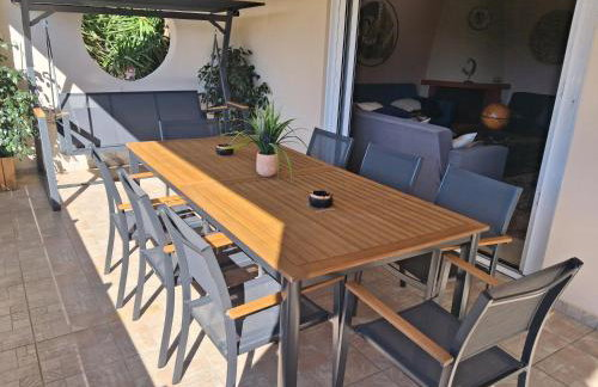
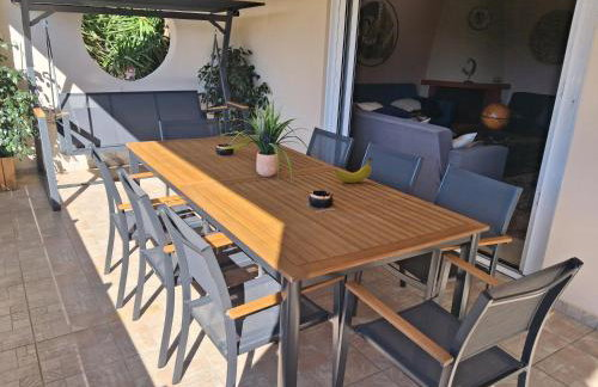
+ fruit [334,156,373,184]
